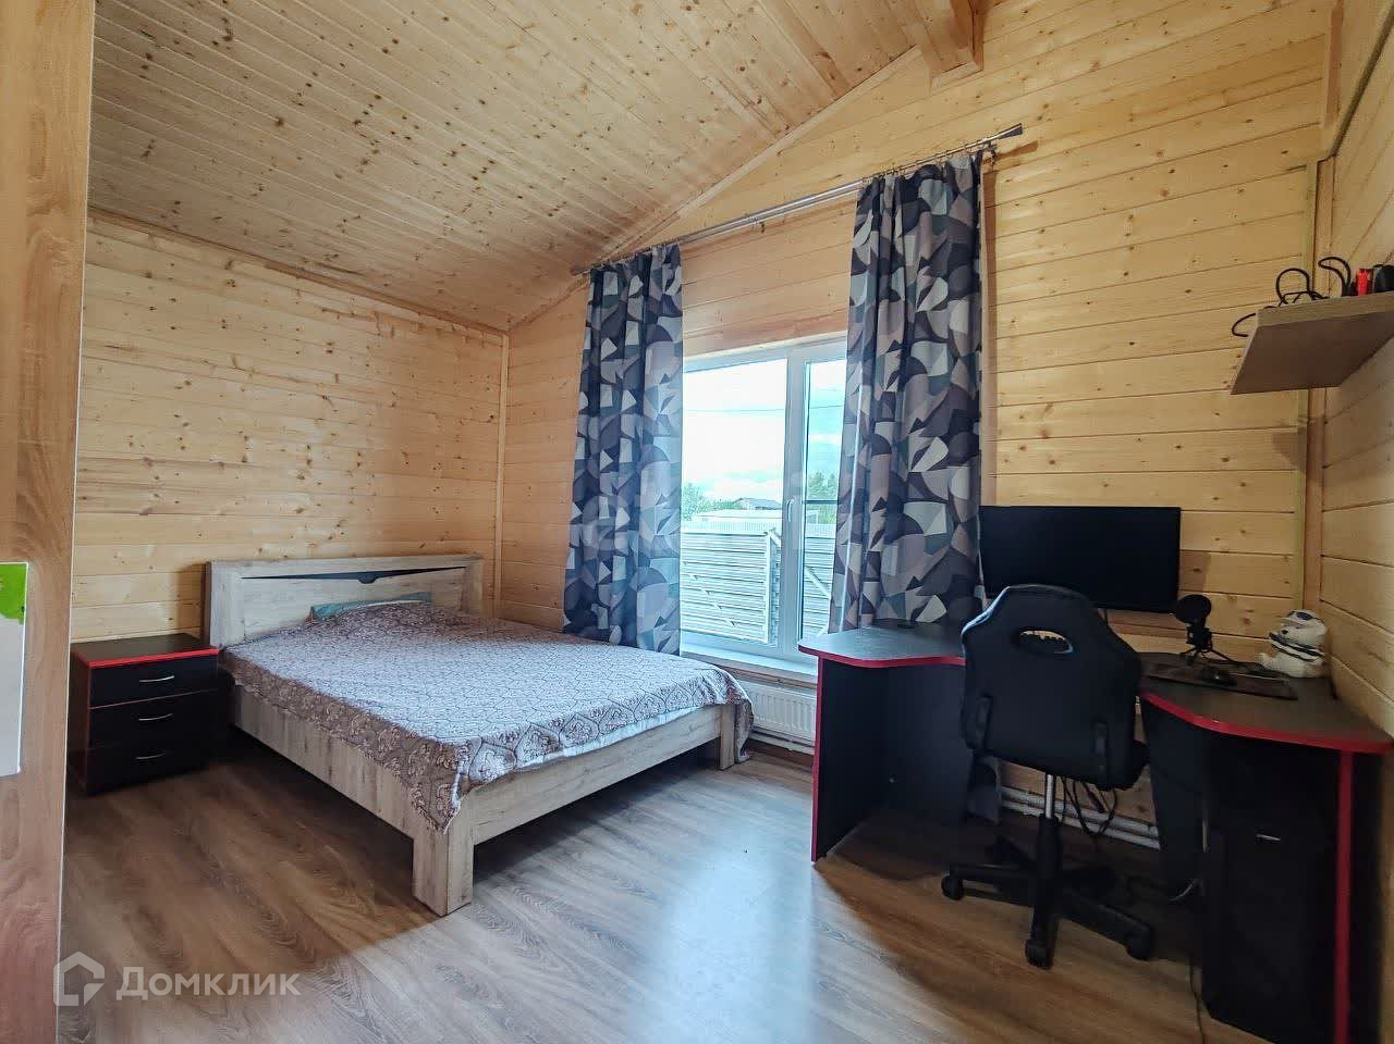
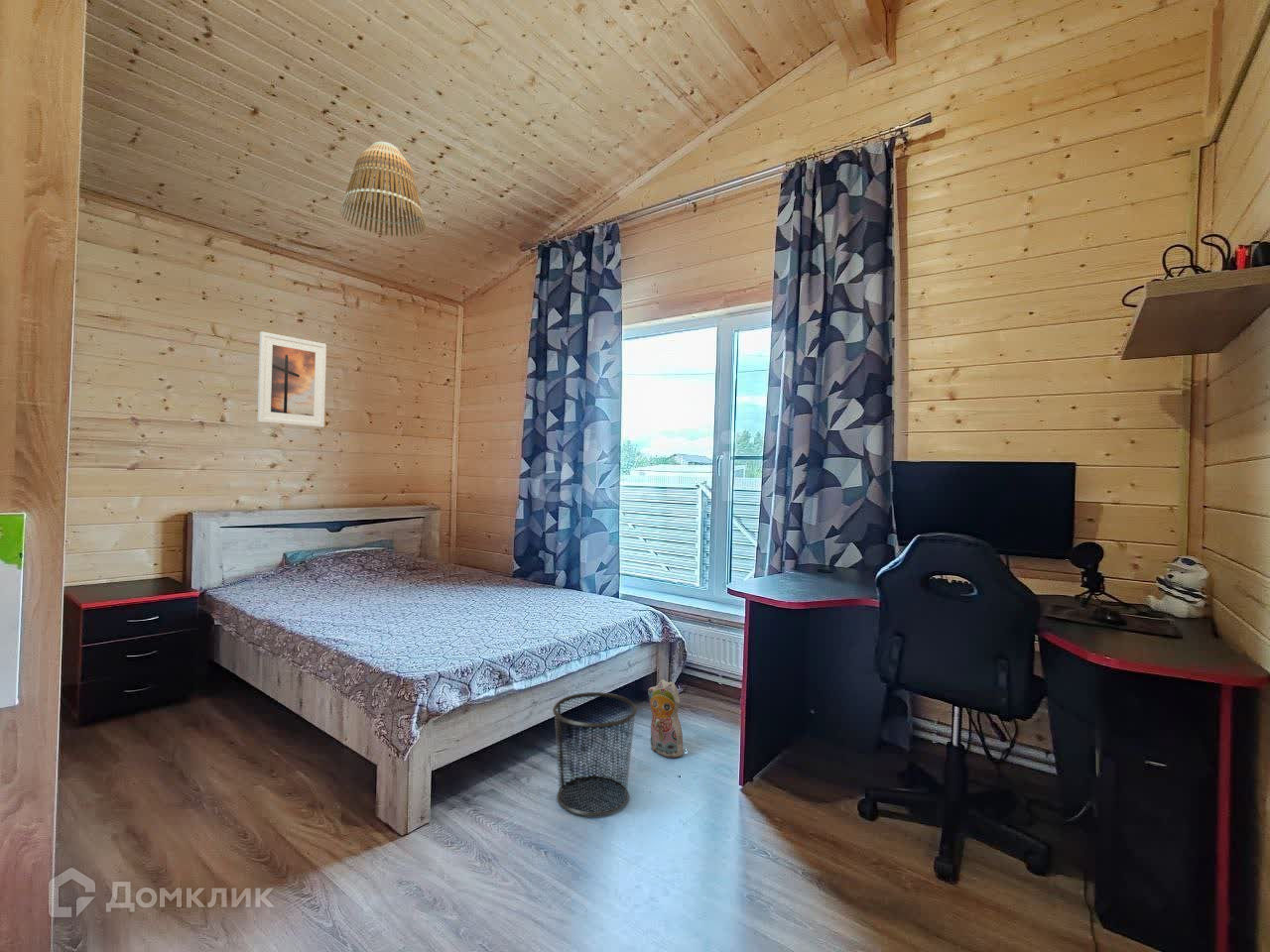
+ lamp shade [339,141,427,238]
+ plush toy [647,678,684,759]
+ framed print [256,330,327,428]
+ waste bin [552,691,638,817]
